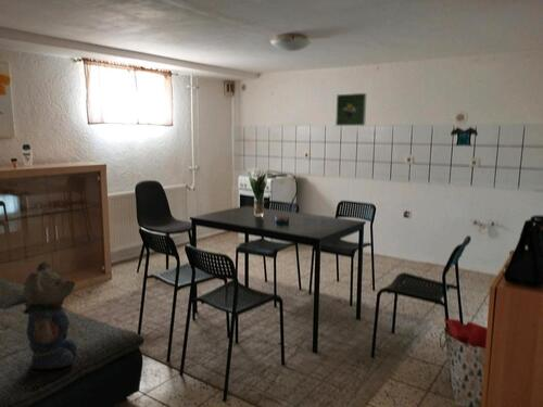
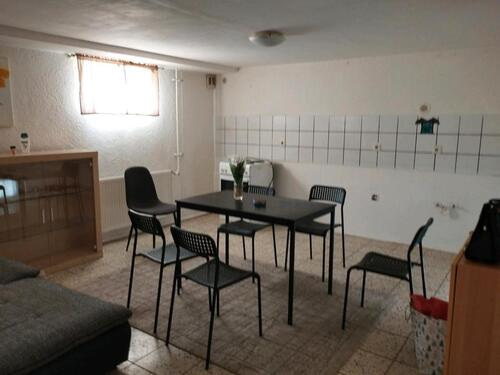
- teddy bear [22,260,78,371]
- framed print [334,92,367,127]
